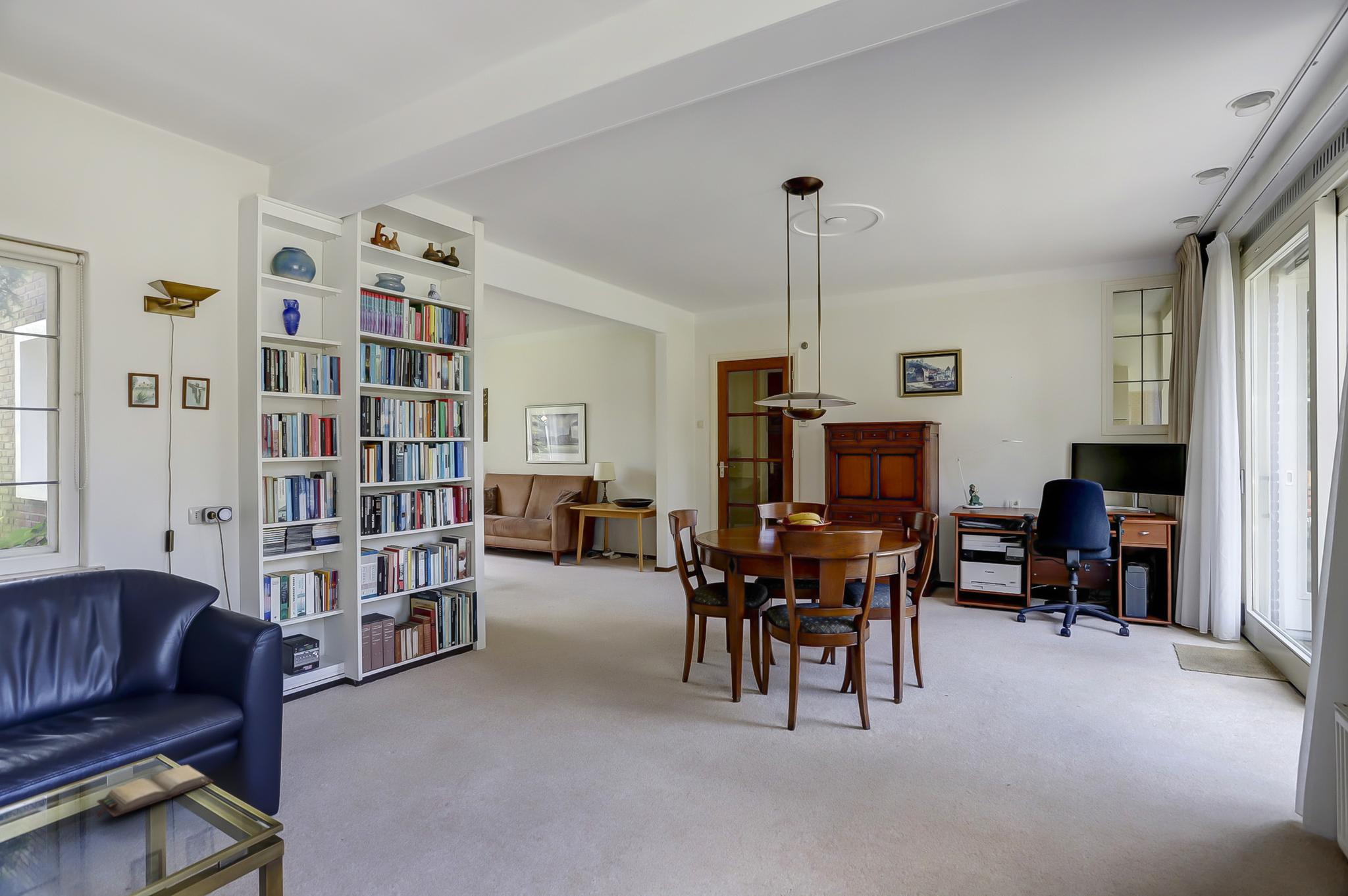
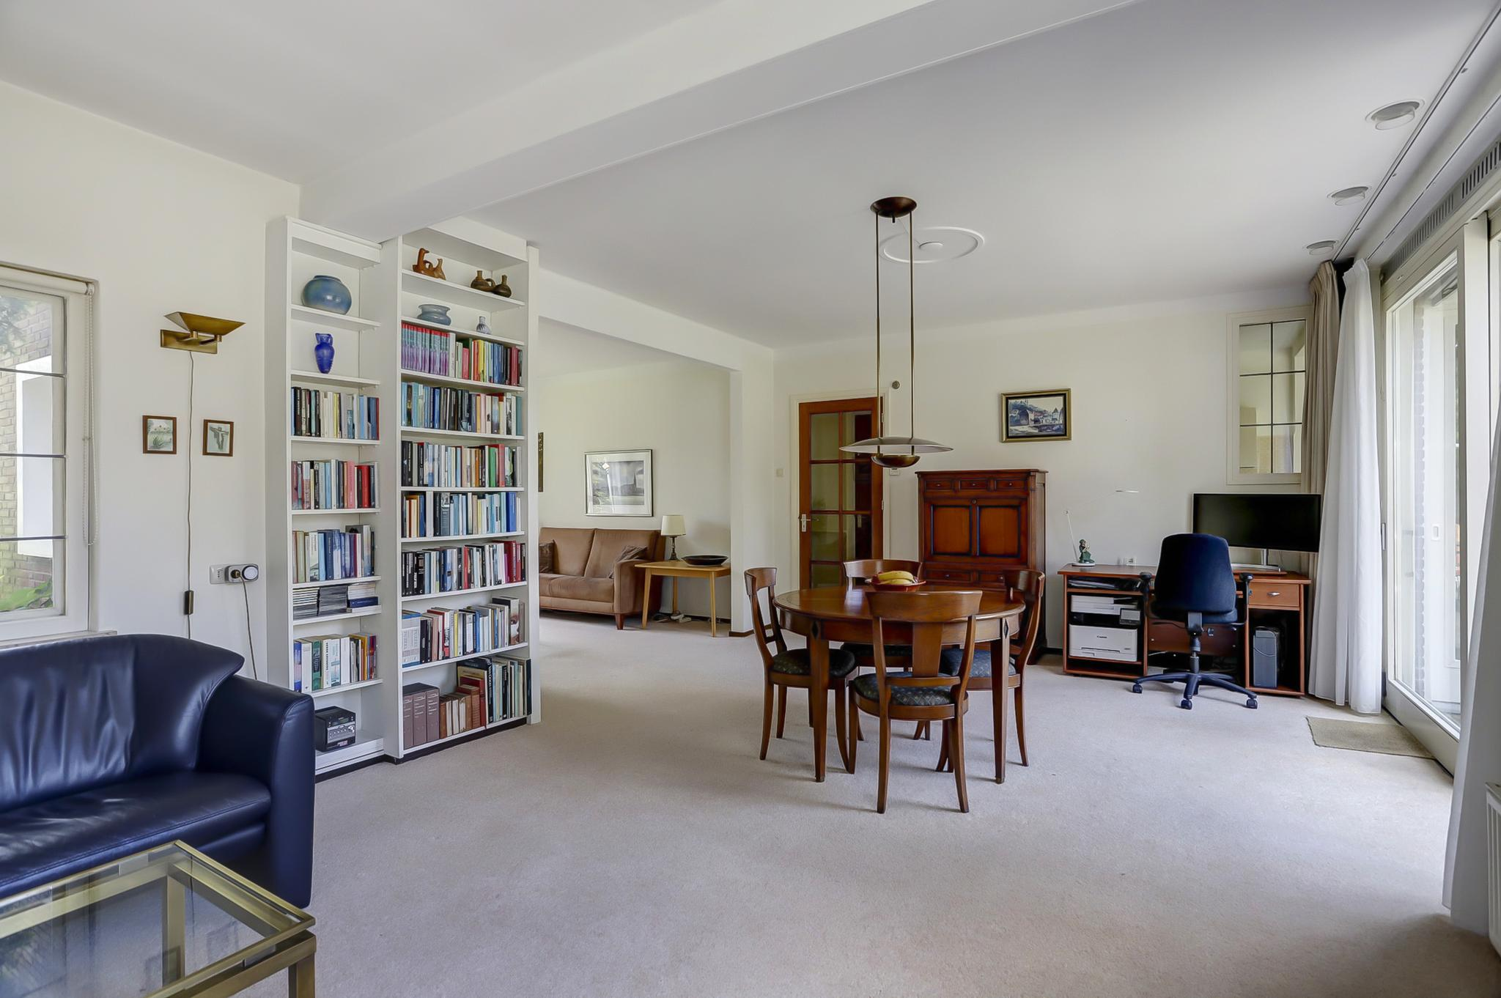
- hardback book [95,764,215,818]
